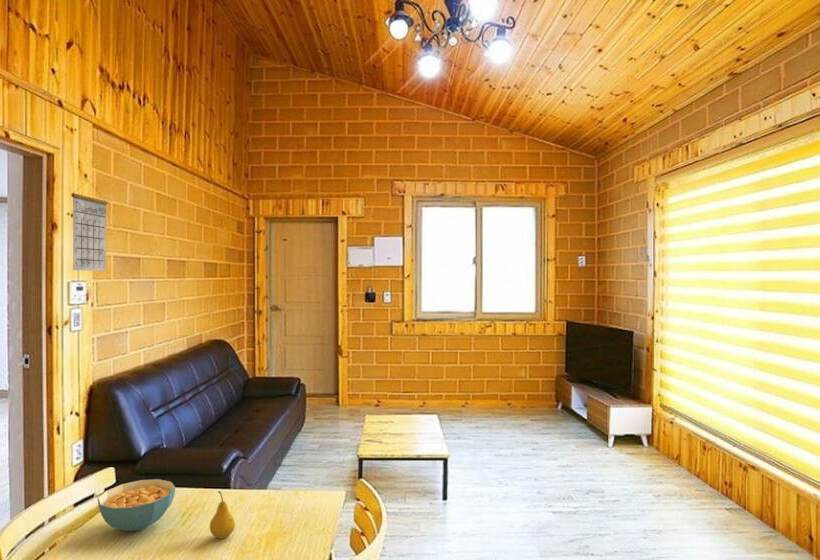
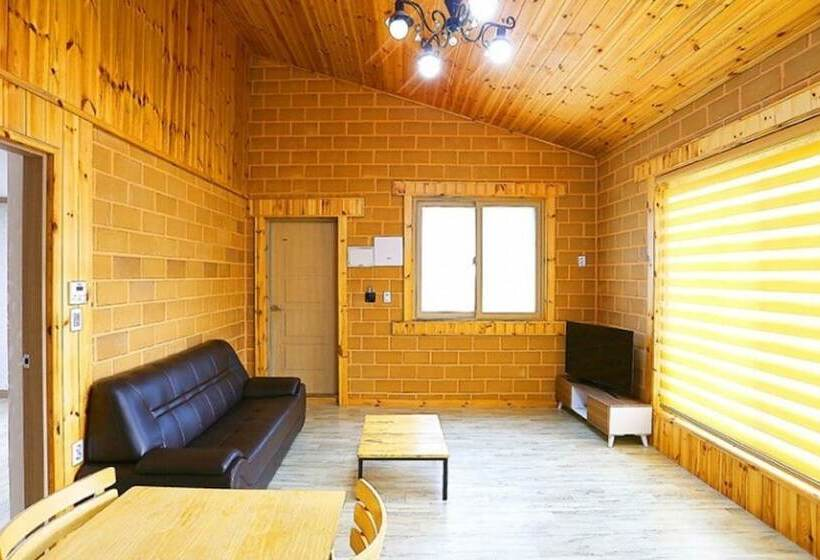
- fruit [209,490,236,540]
- cereal bowl [97,478,177,532]
- calendar [70,179,109,272]
